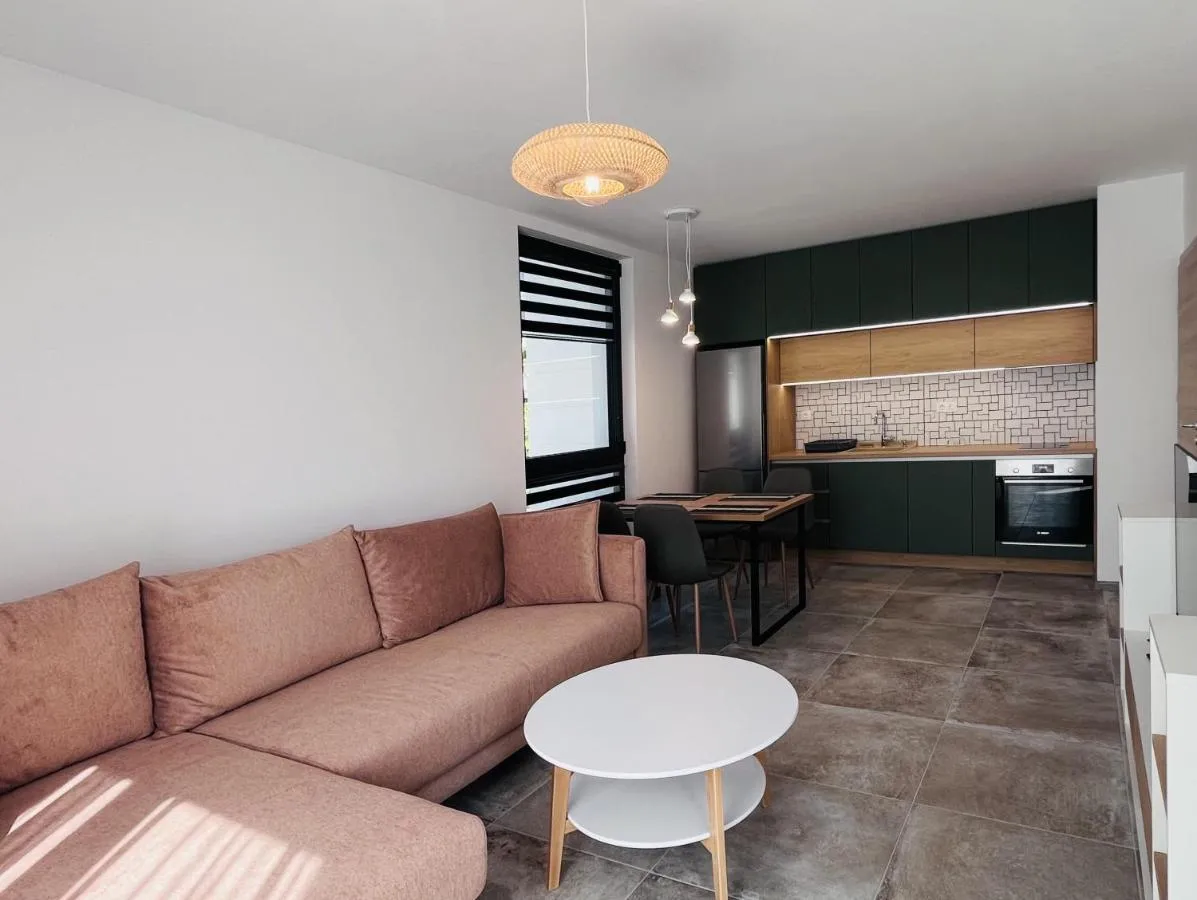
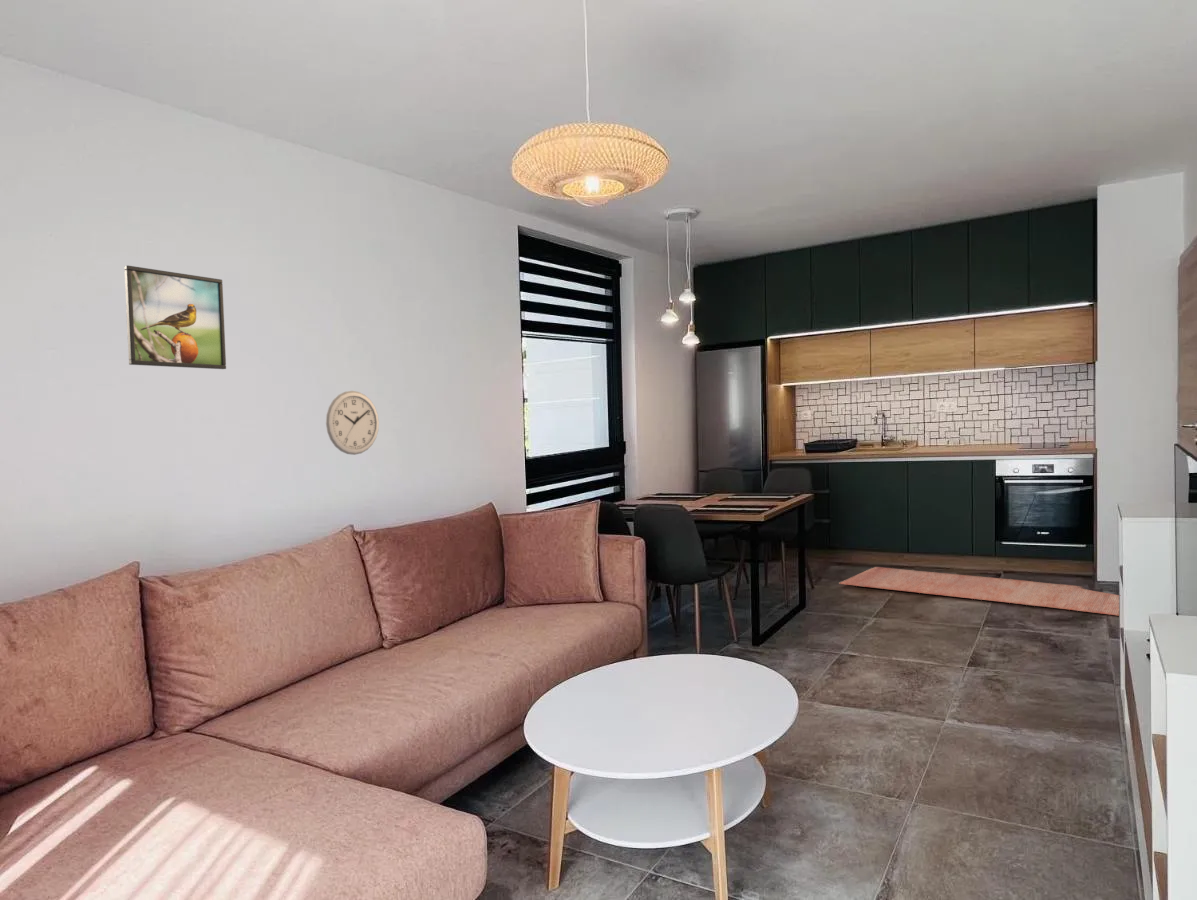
+ wall clock [325,390,380,456]
+ rug [839,566,1120,616]
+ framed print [123,264,227,370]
